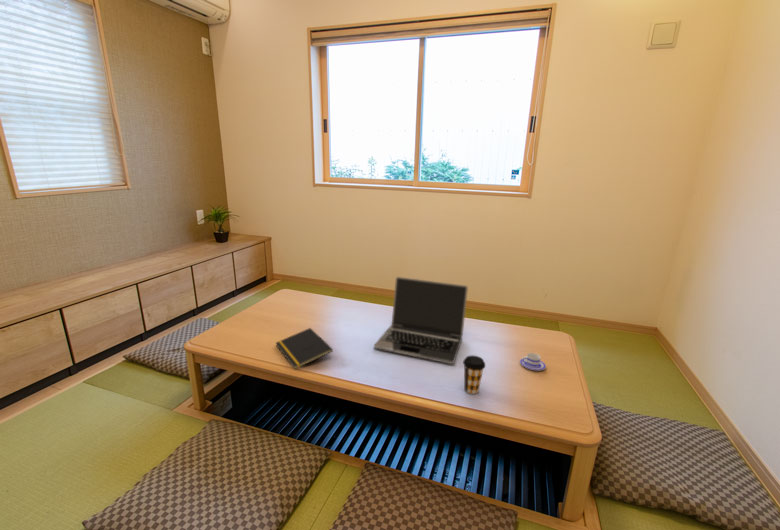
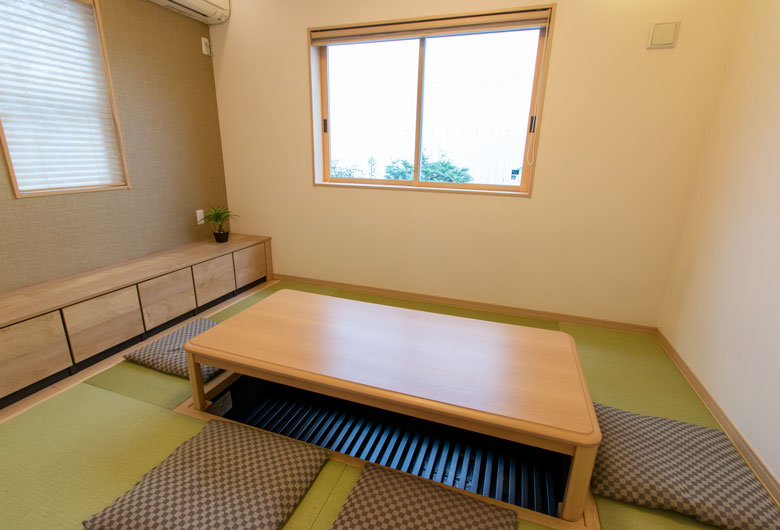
- coffee cup [462,354,486,395]
- laptop [373,276,469,365]
- teacup [519,352,547,371]
- notepad [275,327,334,370]
